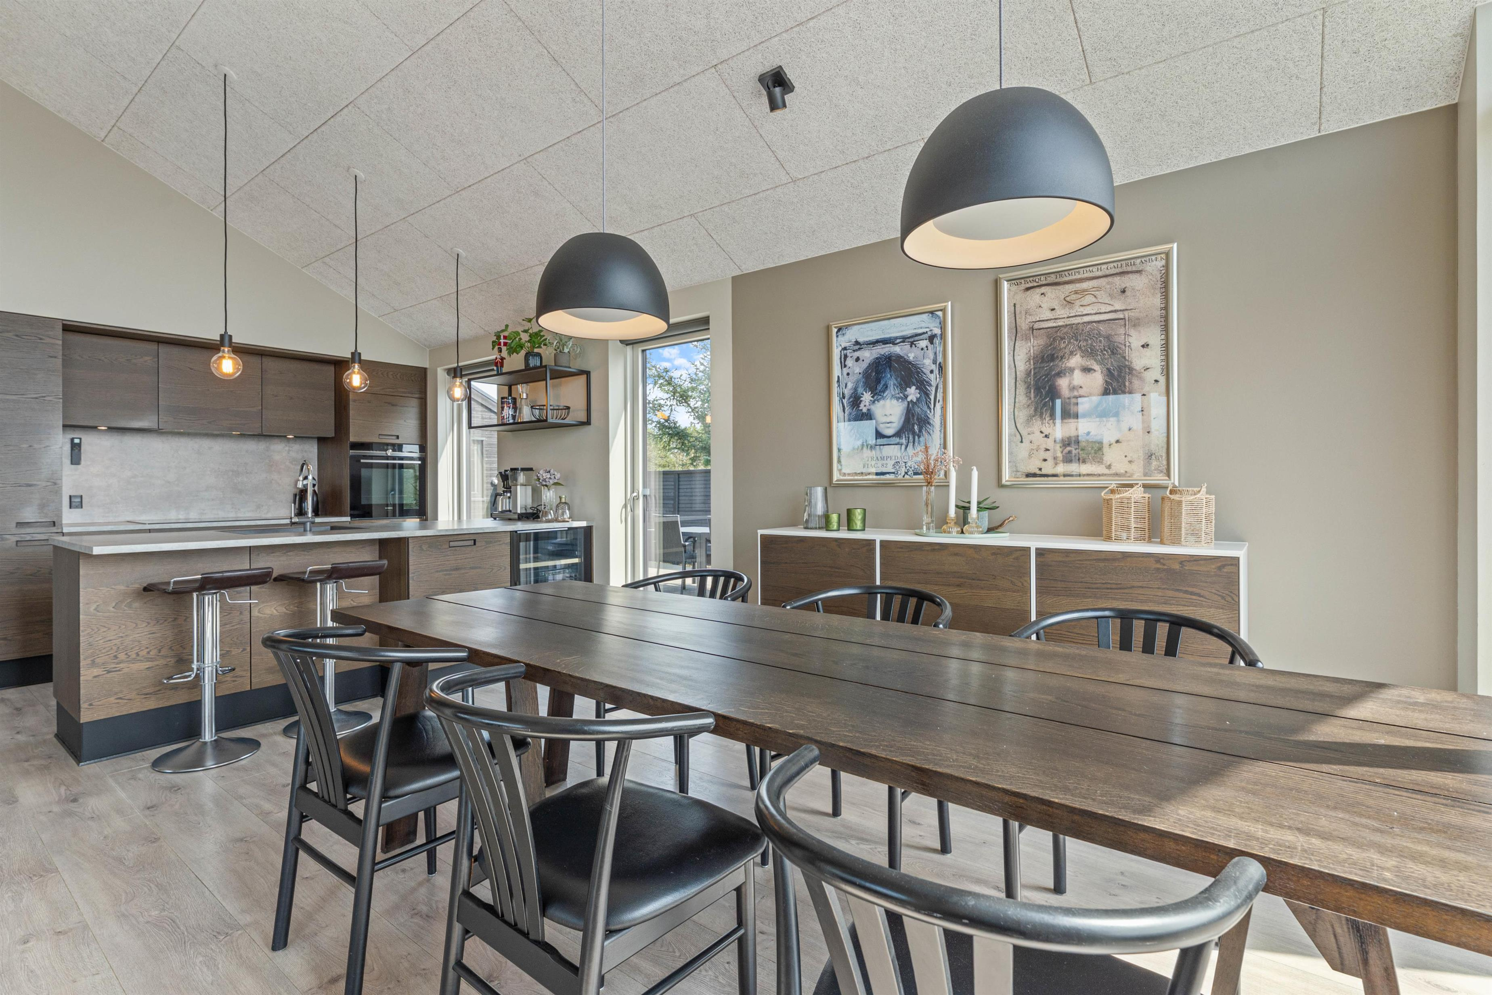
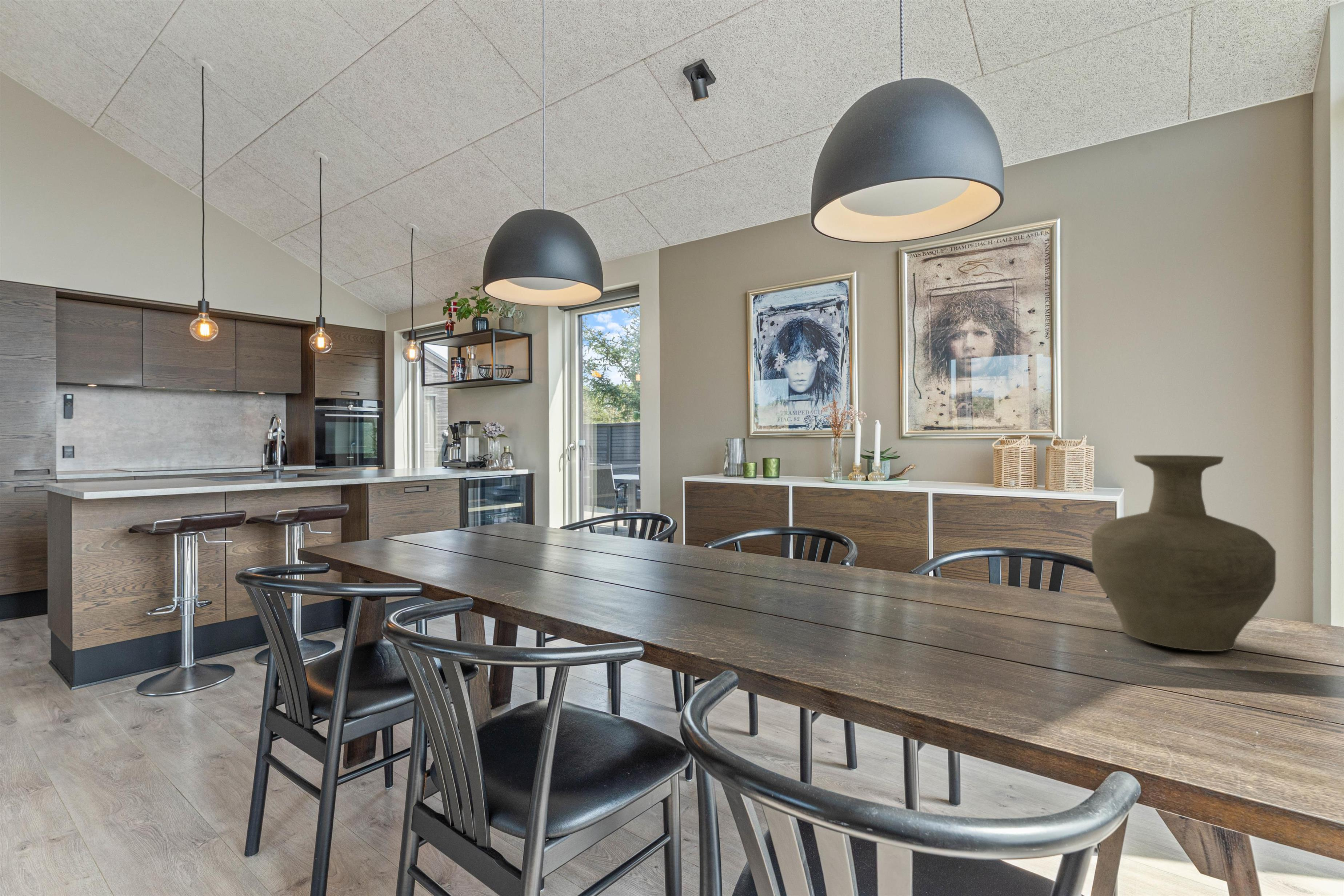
+ vase [1091,455,1276,651]
